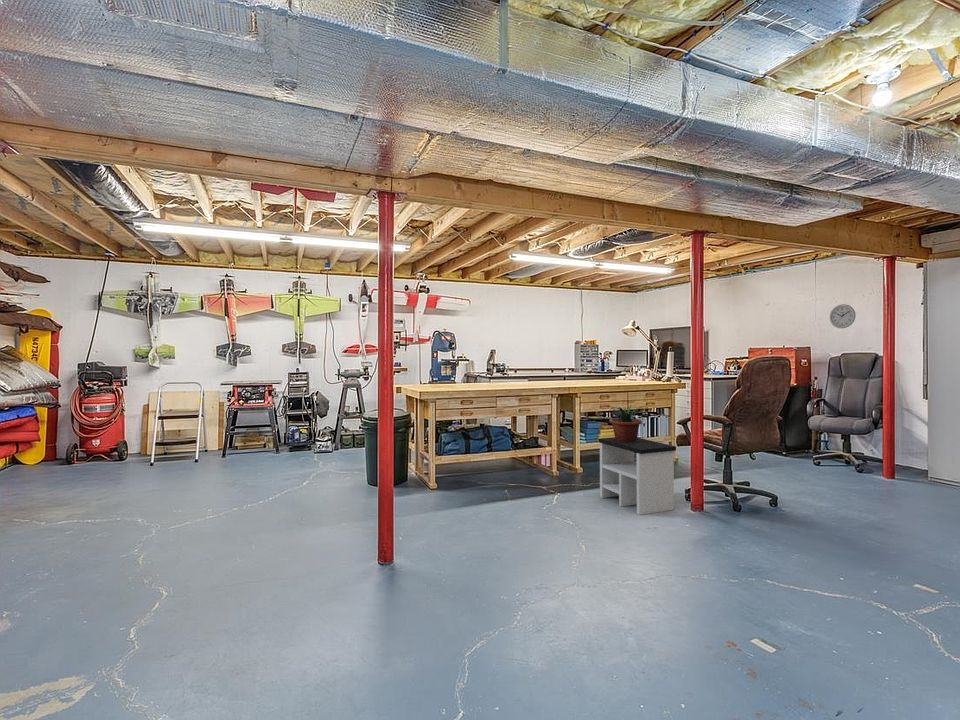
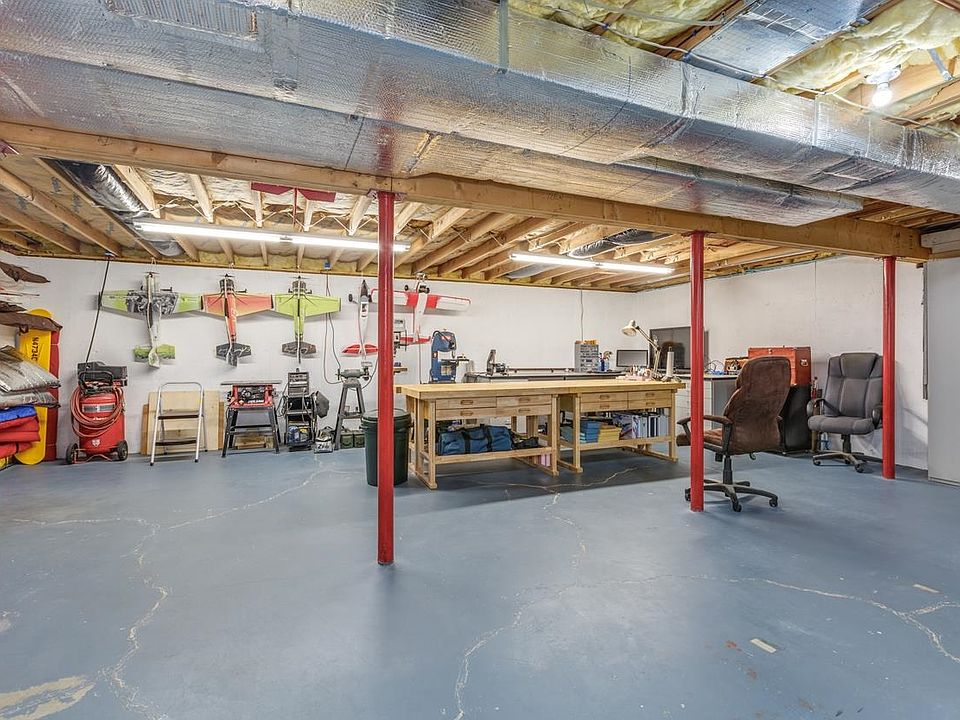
- potted plant [605,404,649,442]
- side table [597,436,677,516]
- wall clock [829,303,857,329]
